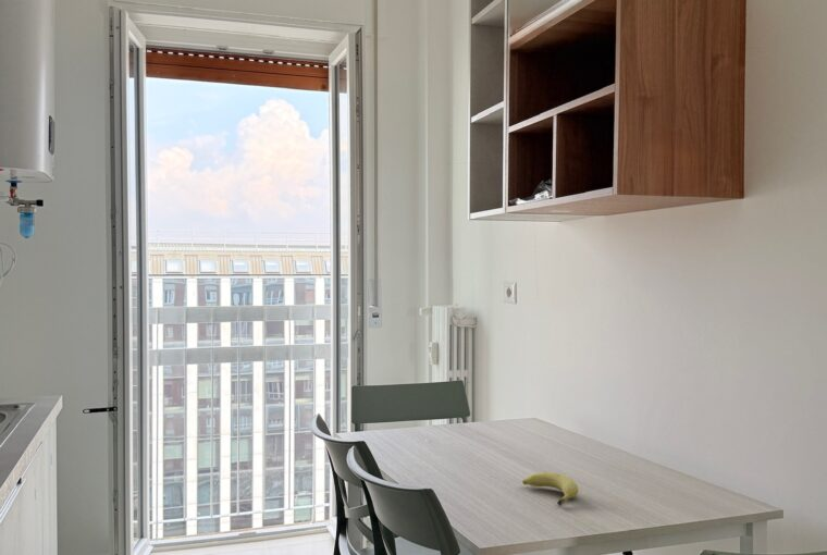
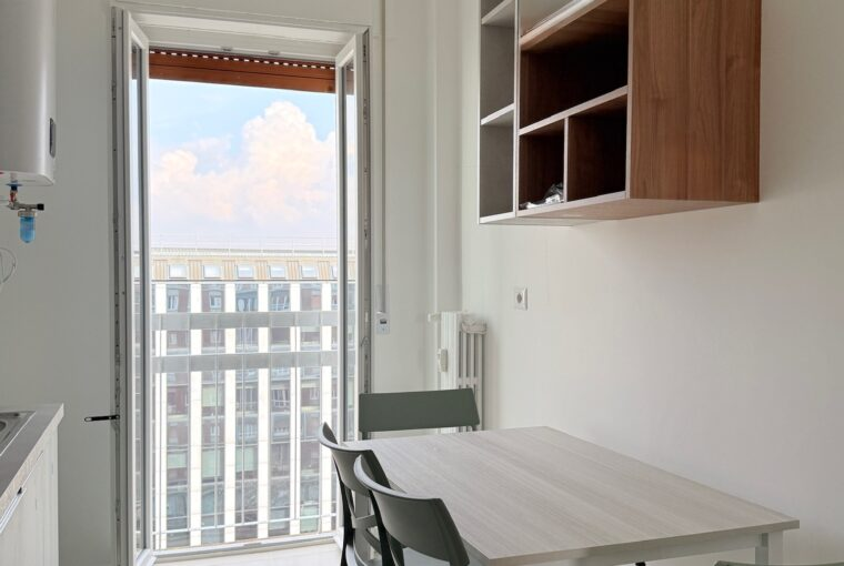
- fruit [521,471,579,507]
